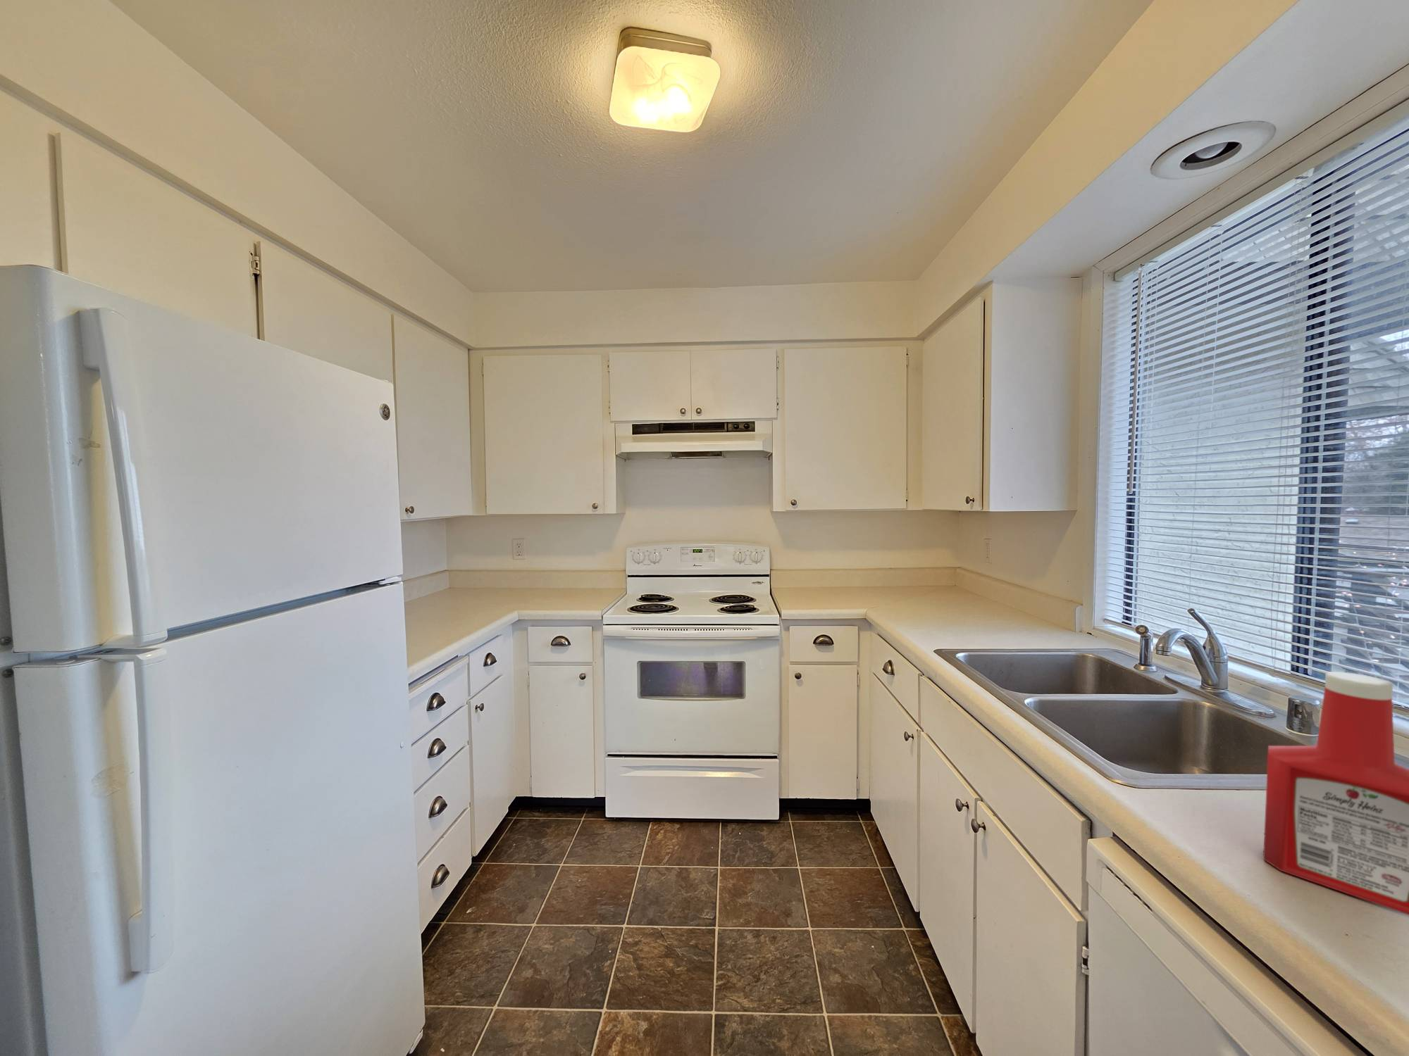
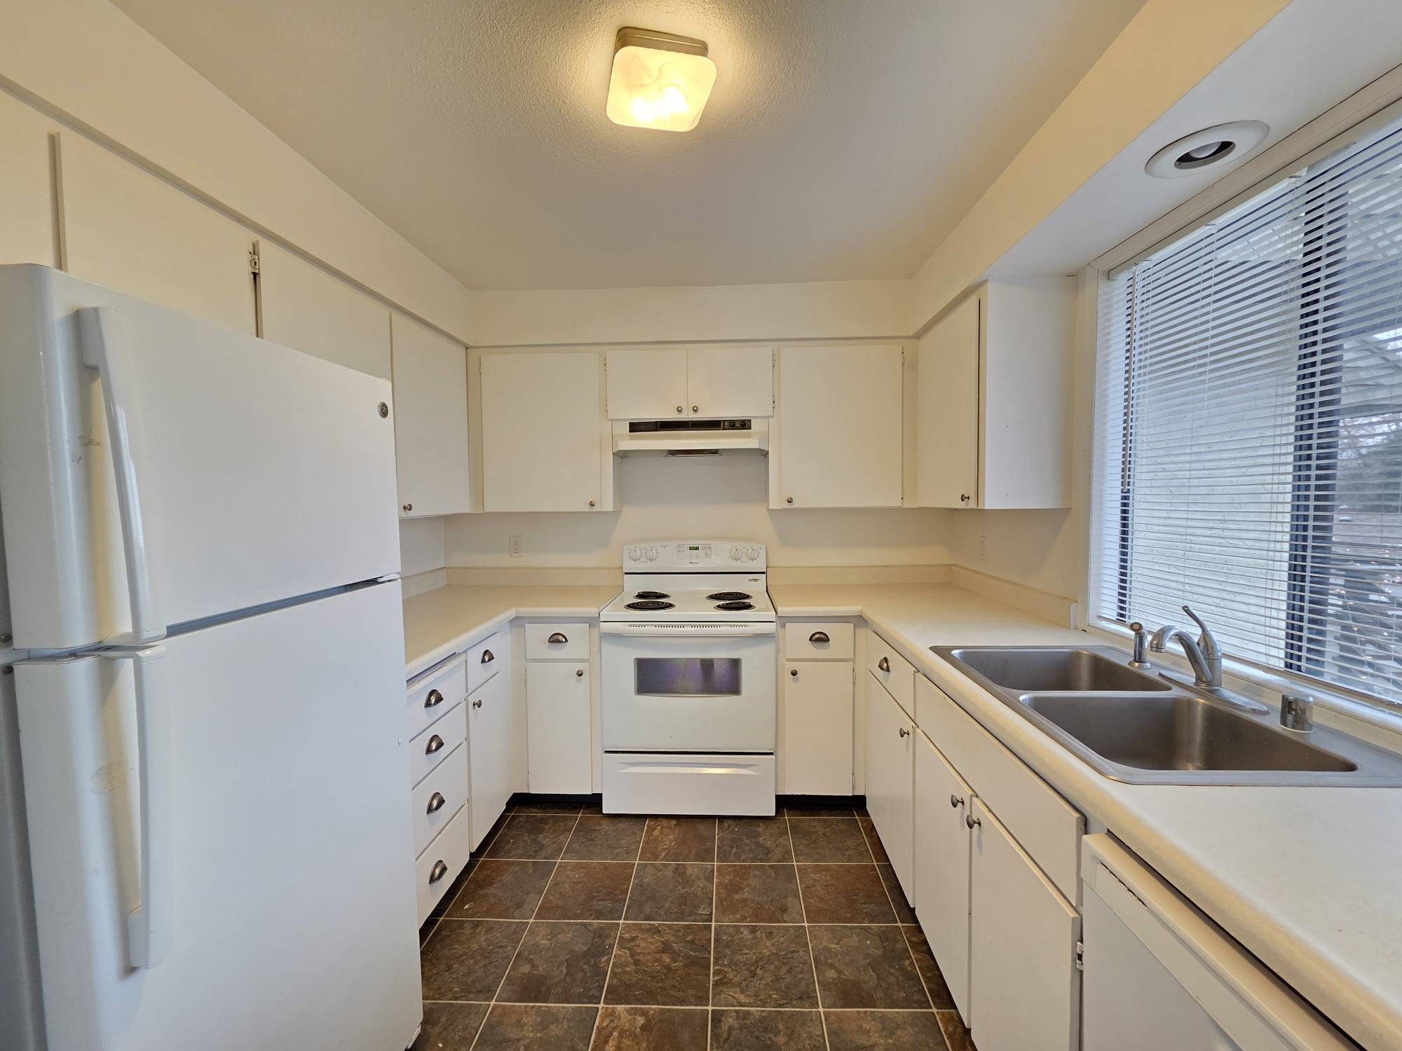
- soap bottle [1263,671,1409,916]
